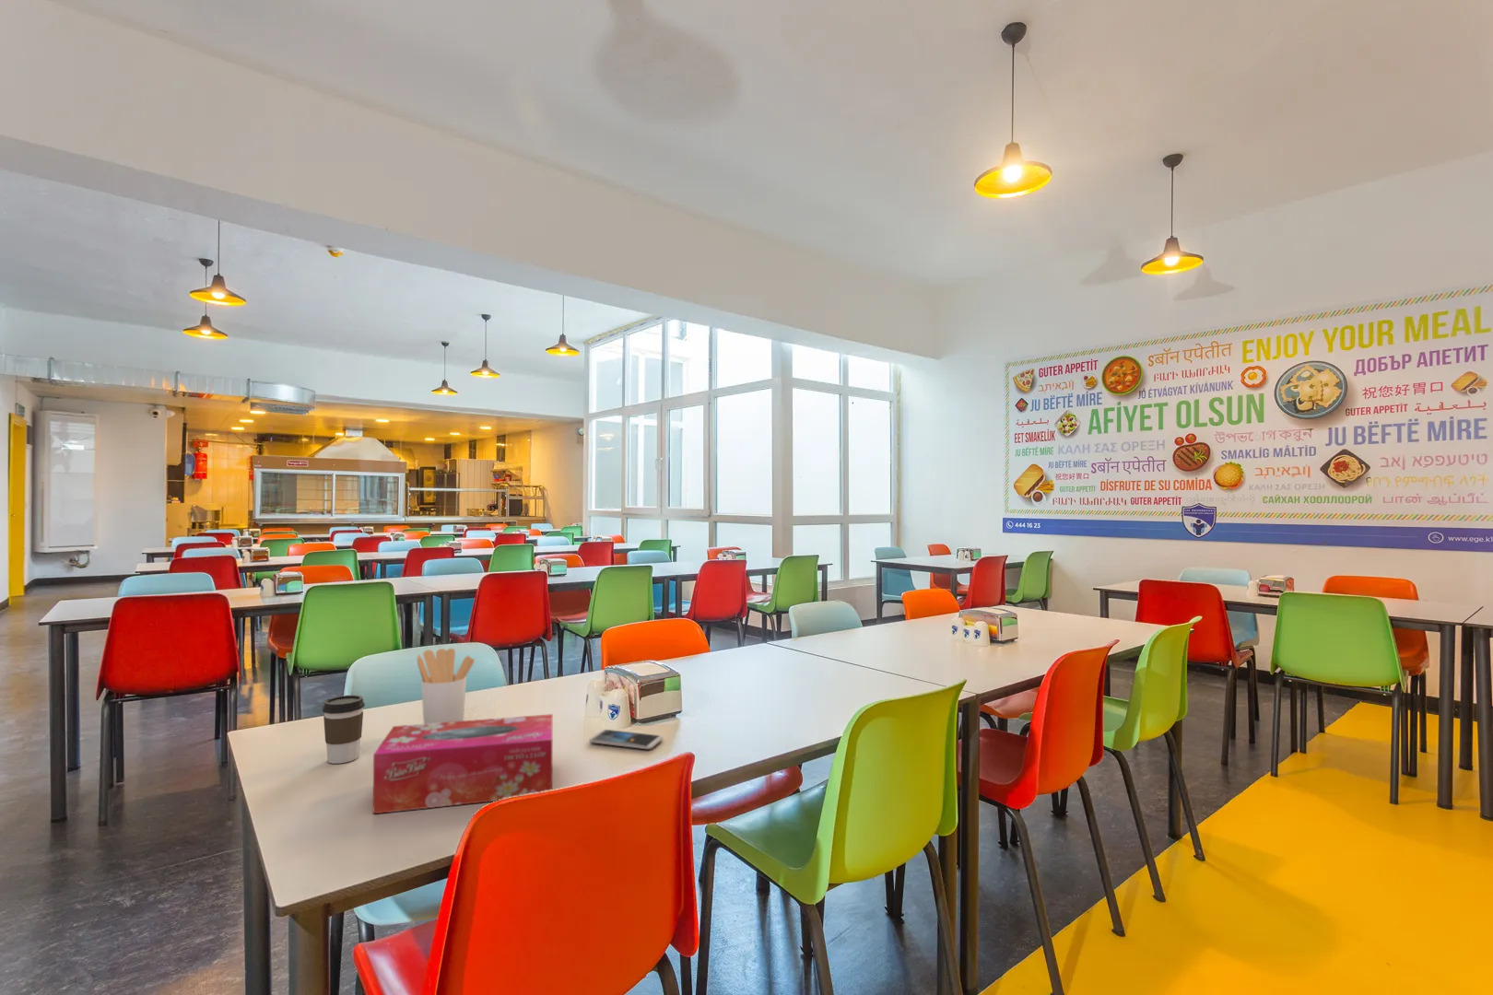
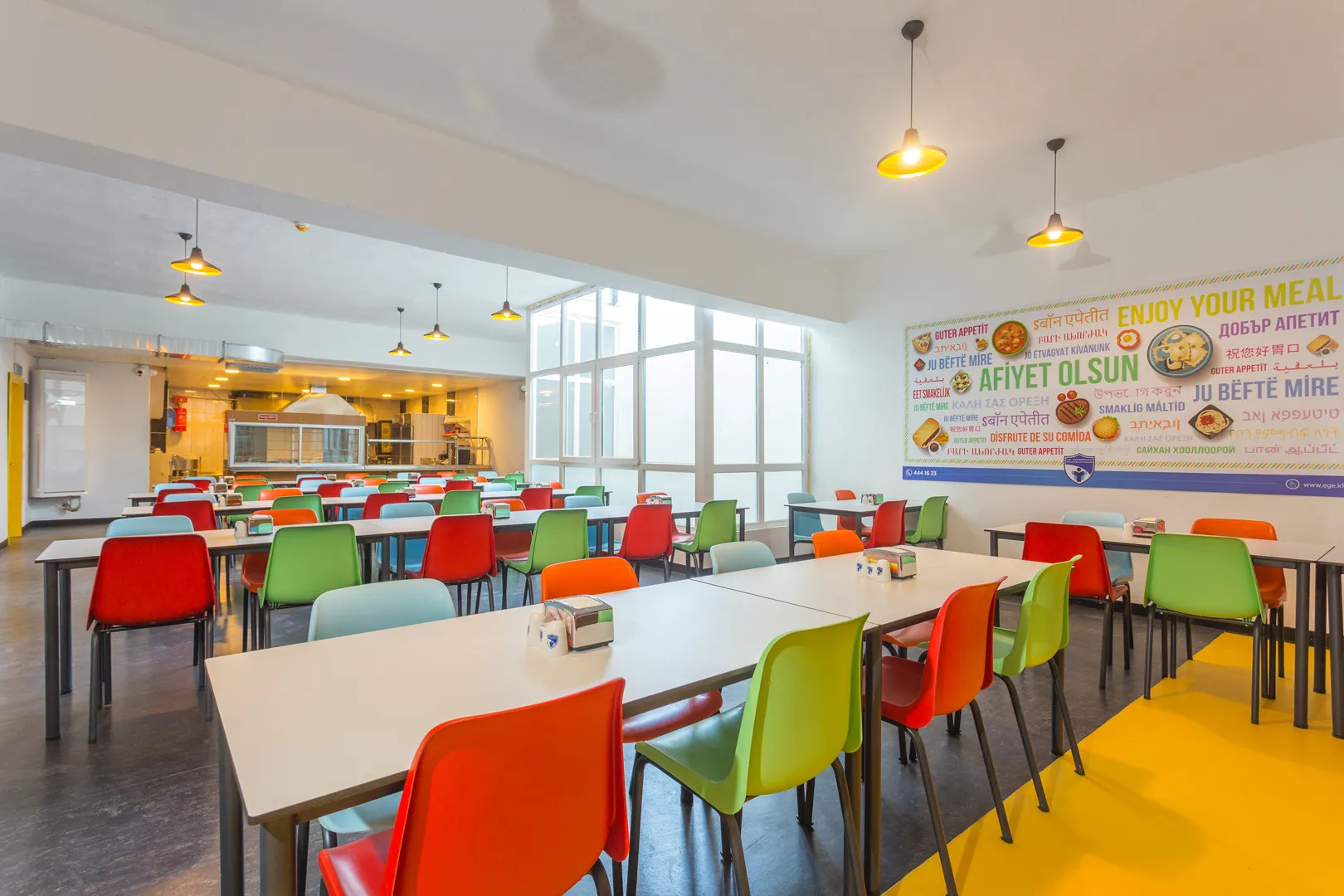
- utensil holder [417,647,475,724]
- coffee cup [322,695,365,765]
- tissue box [372,713,554,814]
- smartphone [588,728,663,750]
